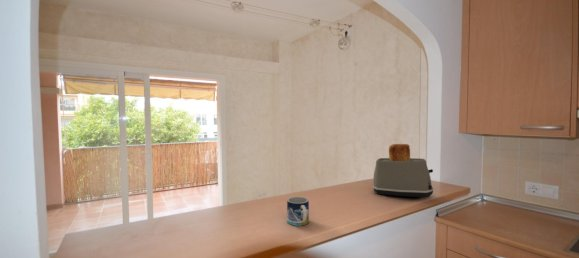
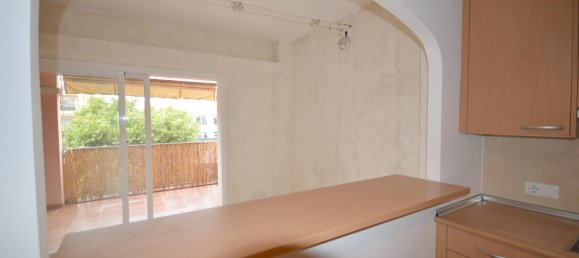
- mug [286,196,310,227]
- toaster [372,143,435,198]
